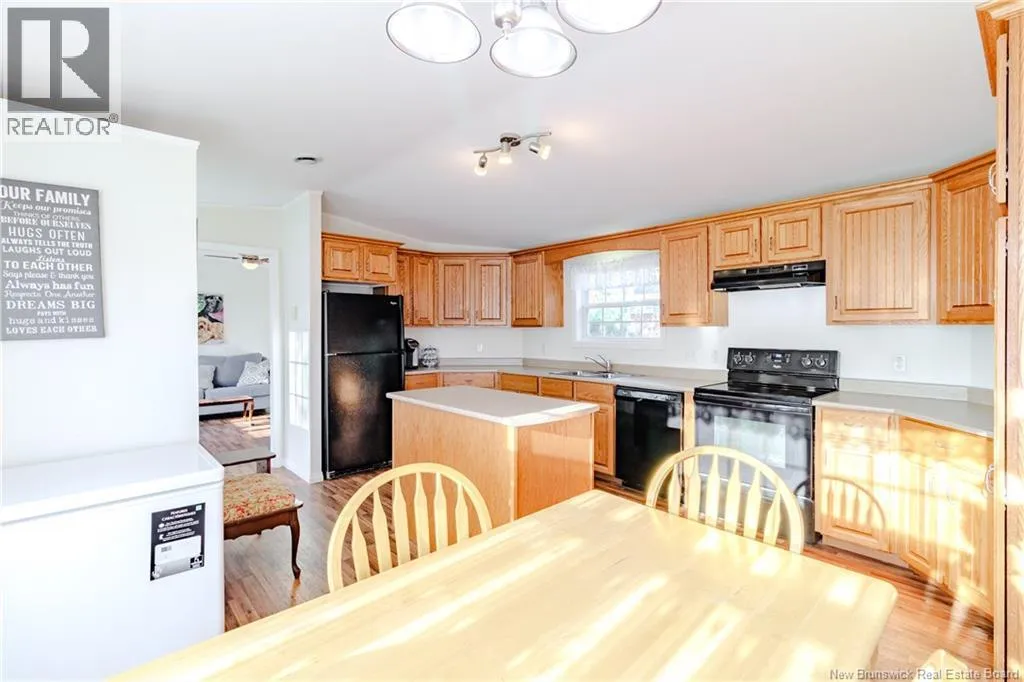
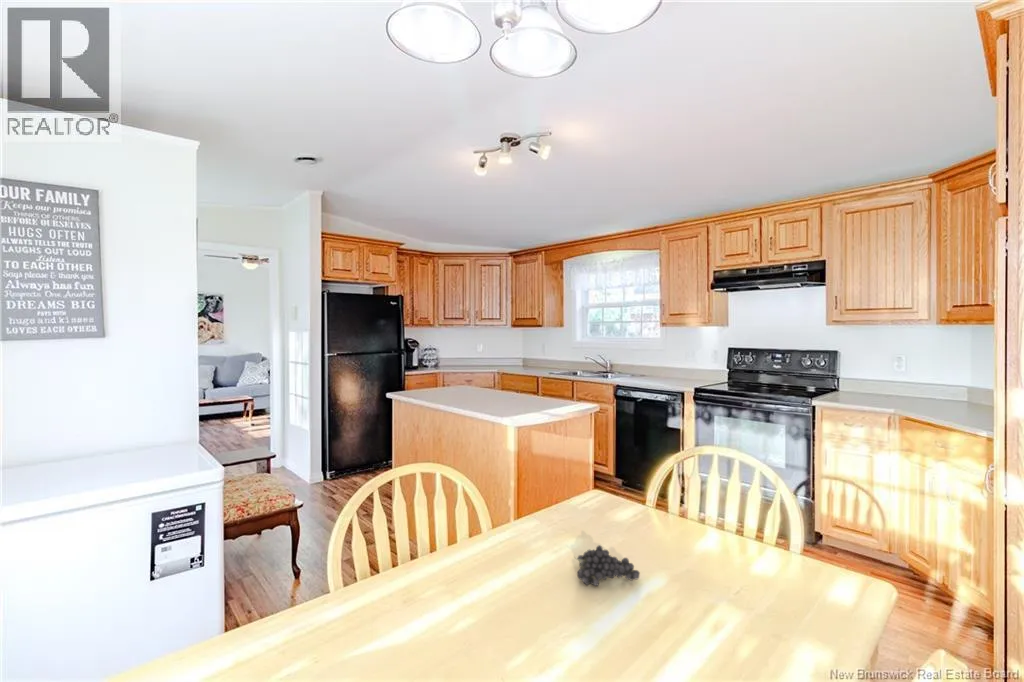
+ fruit [573,545,641,587]
